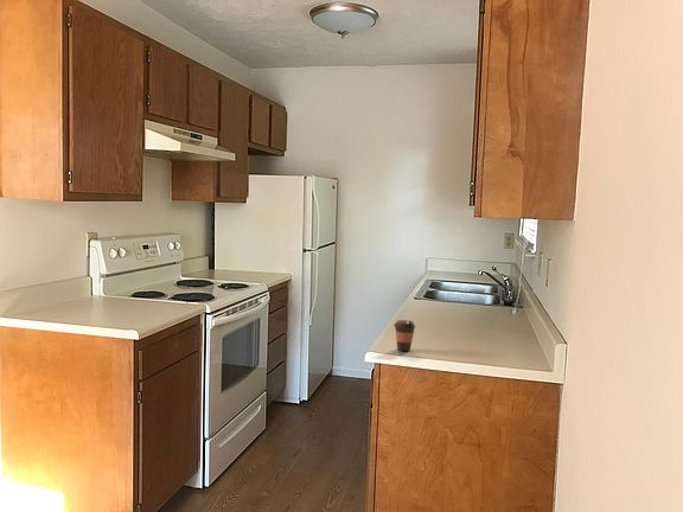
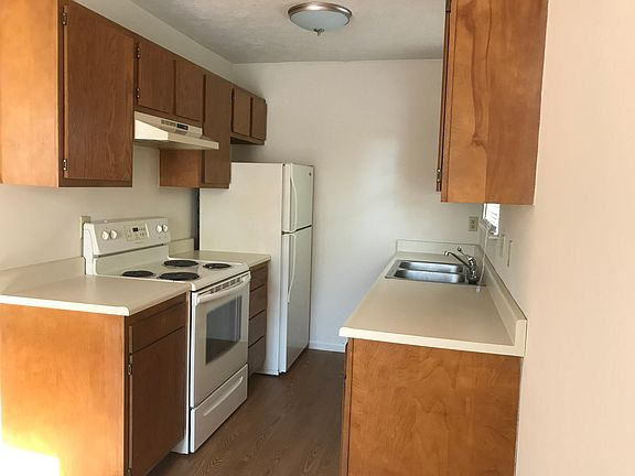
- coffee cup [392,319,417,352]
